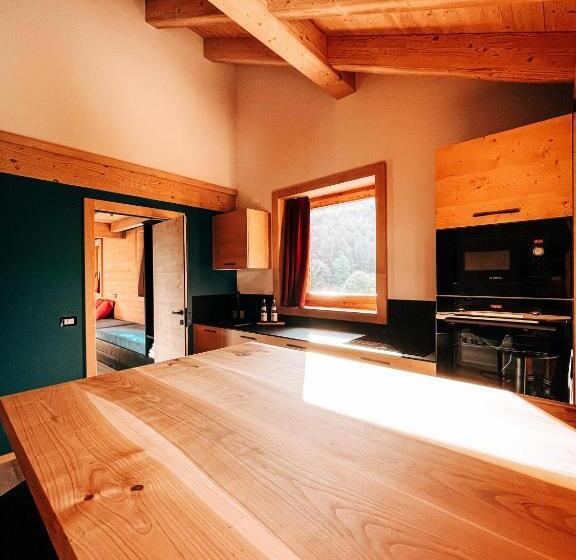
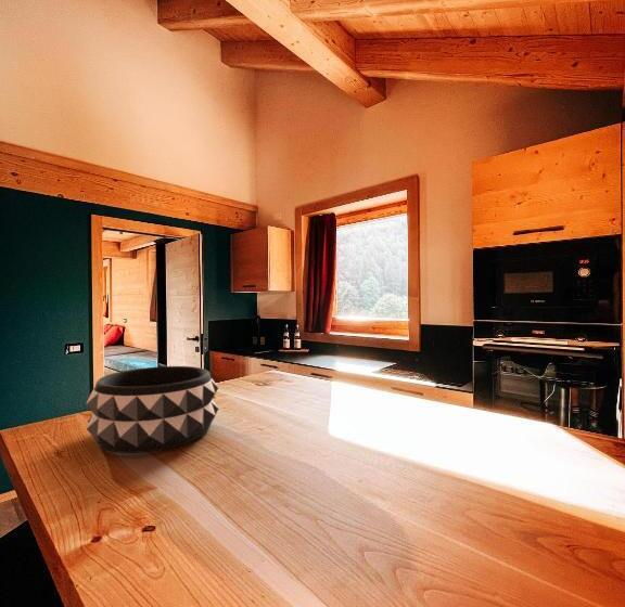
+ decorative bowl [85,365,219,454]
